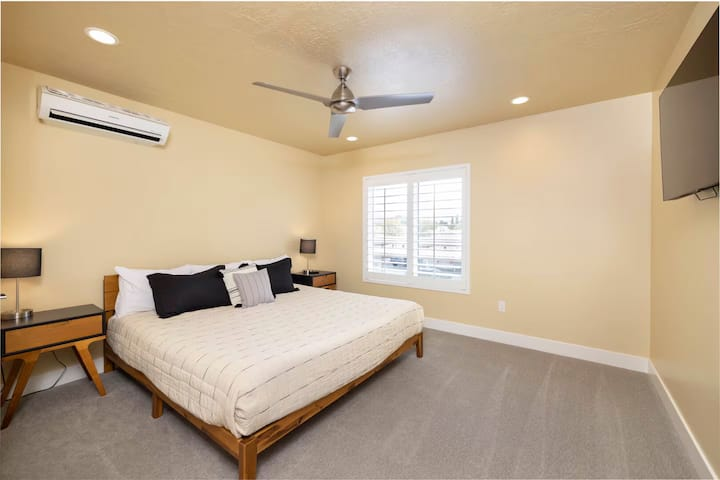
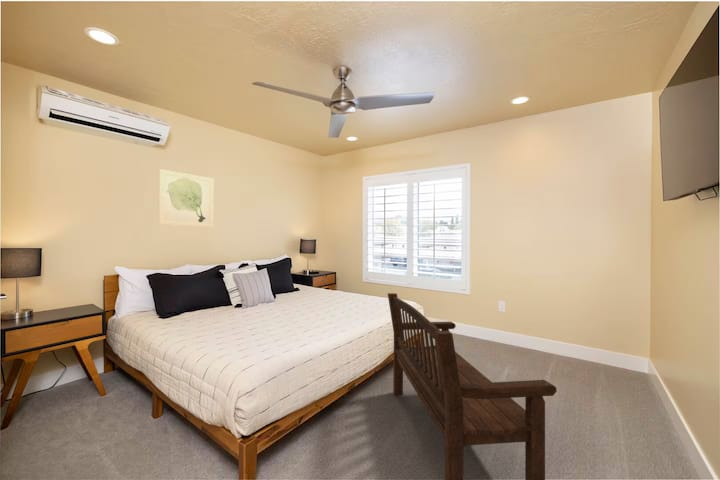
+ wall art [158,168,215,228]
+ bench [387,292,558,480]
